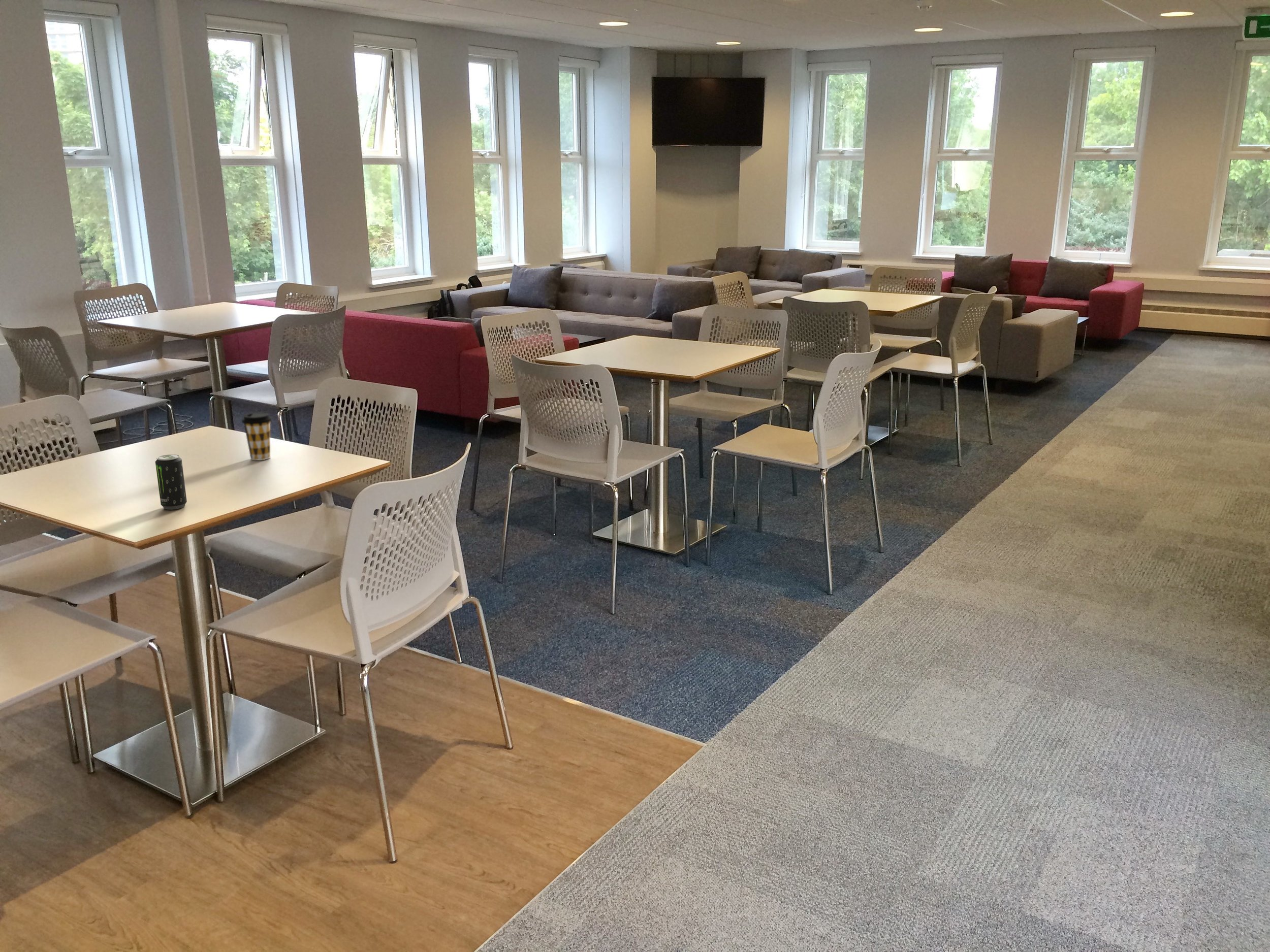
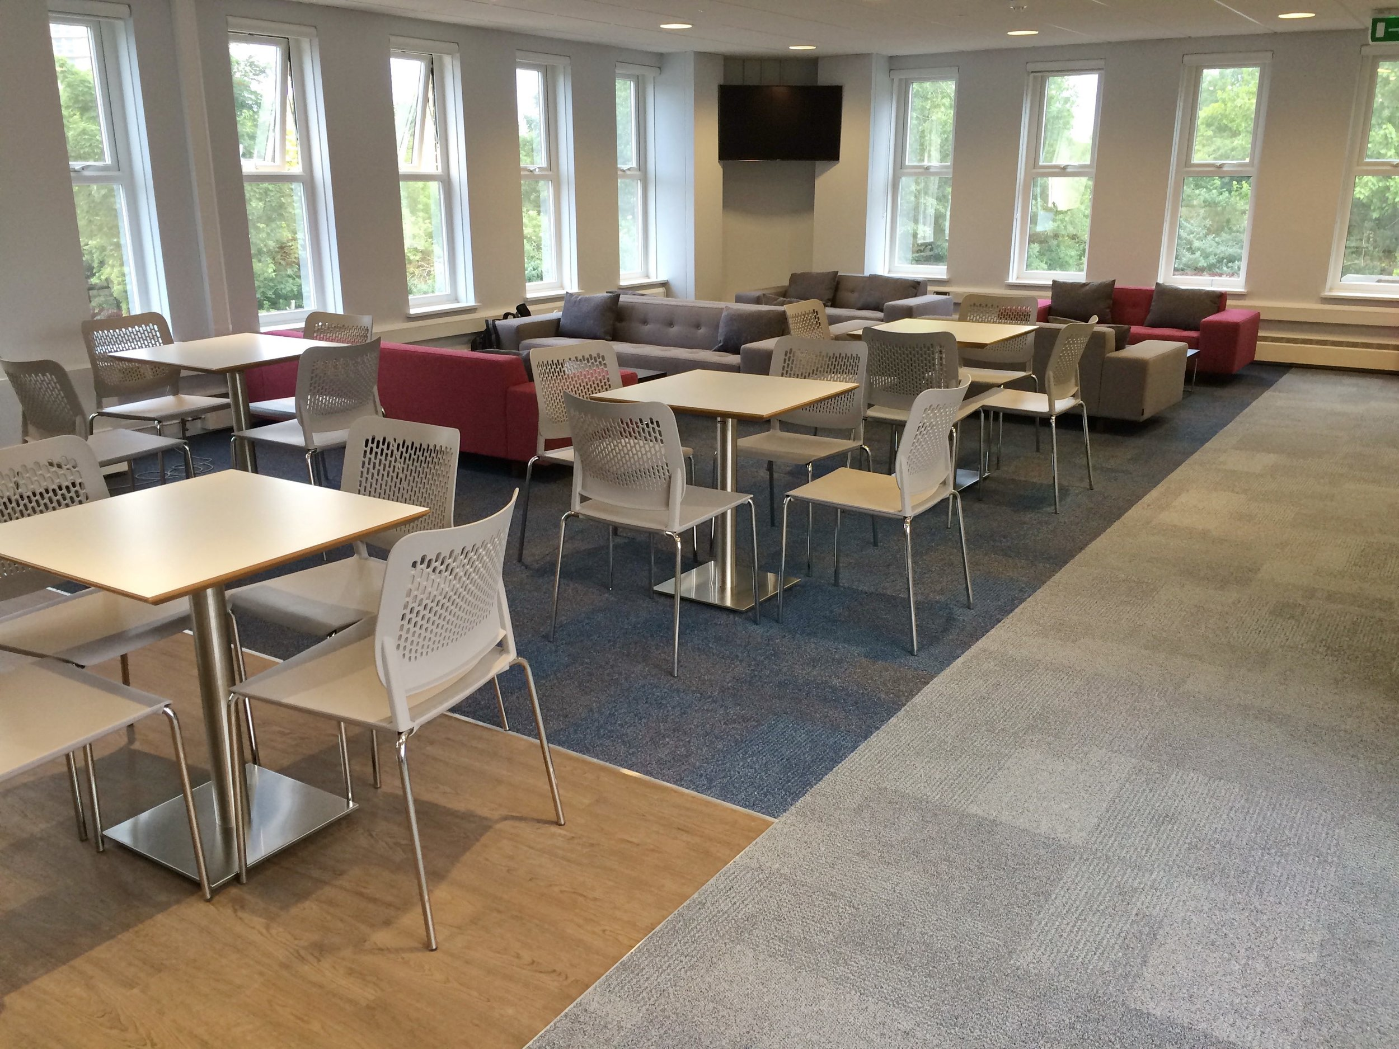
- beverage can [155,454,187,510]
- coffee cup [241,412,273,461]
